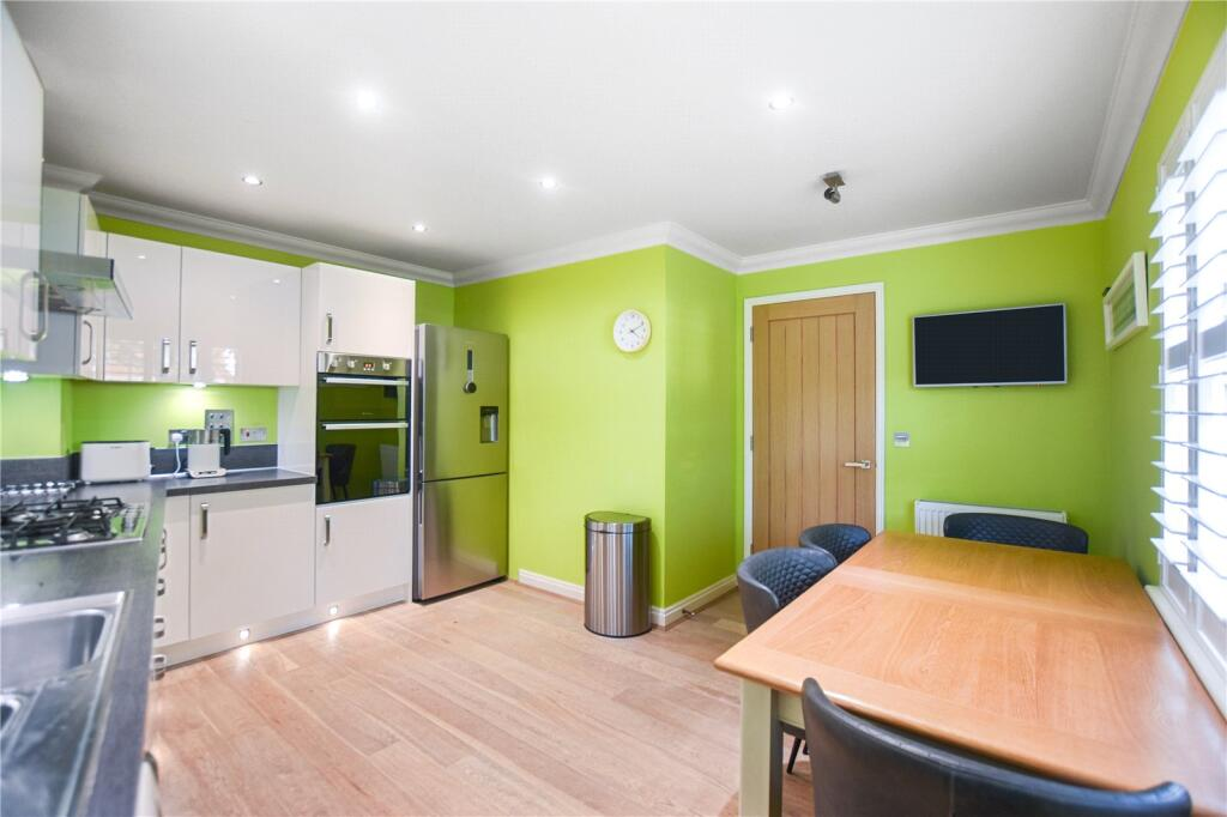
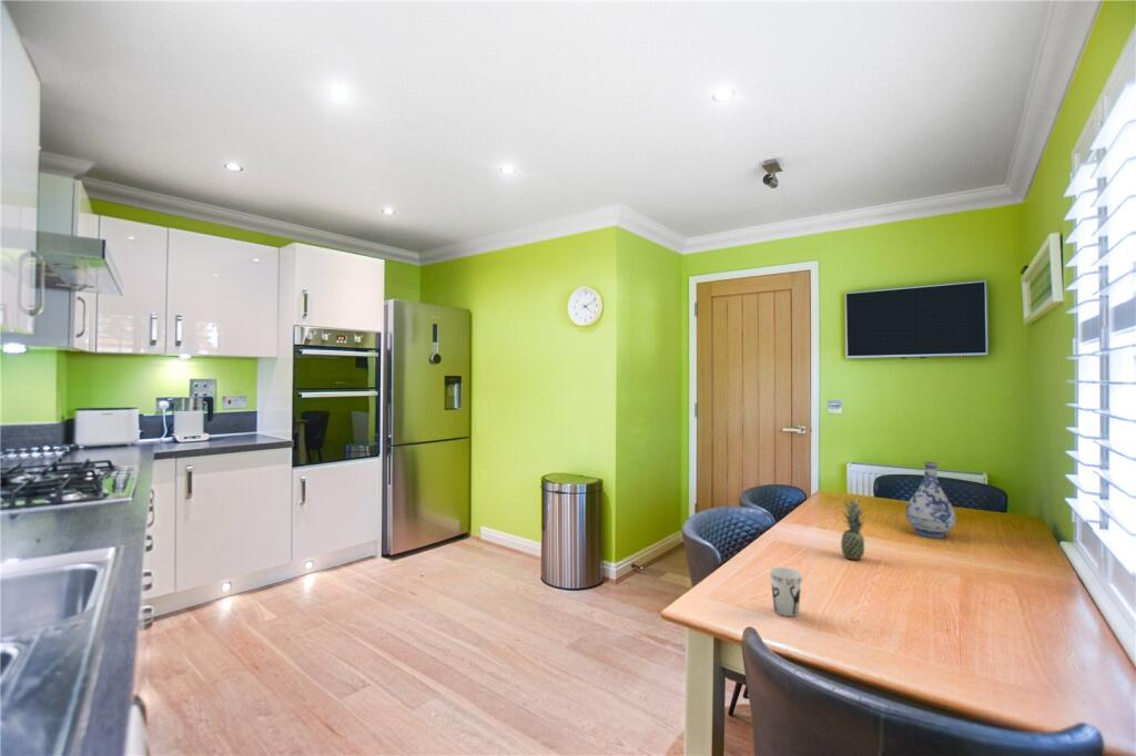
+ vase [904,461,957,539]
+ cup [769,566,803,617]
+ fruit [840,497,868,561]
